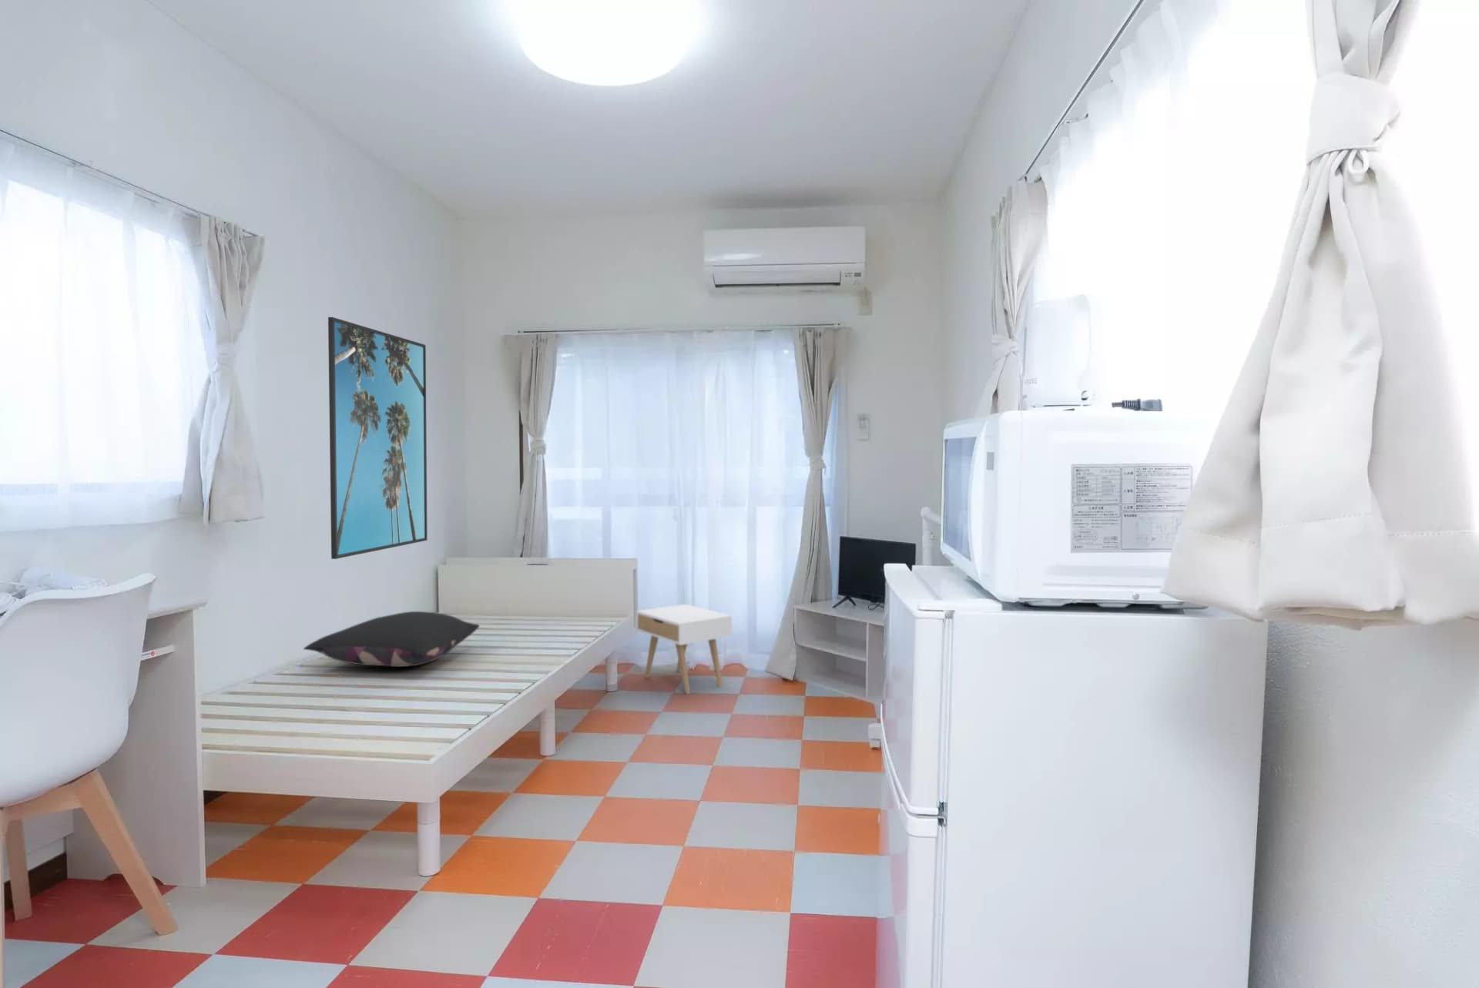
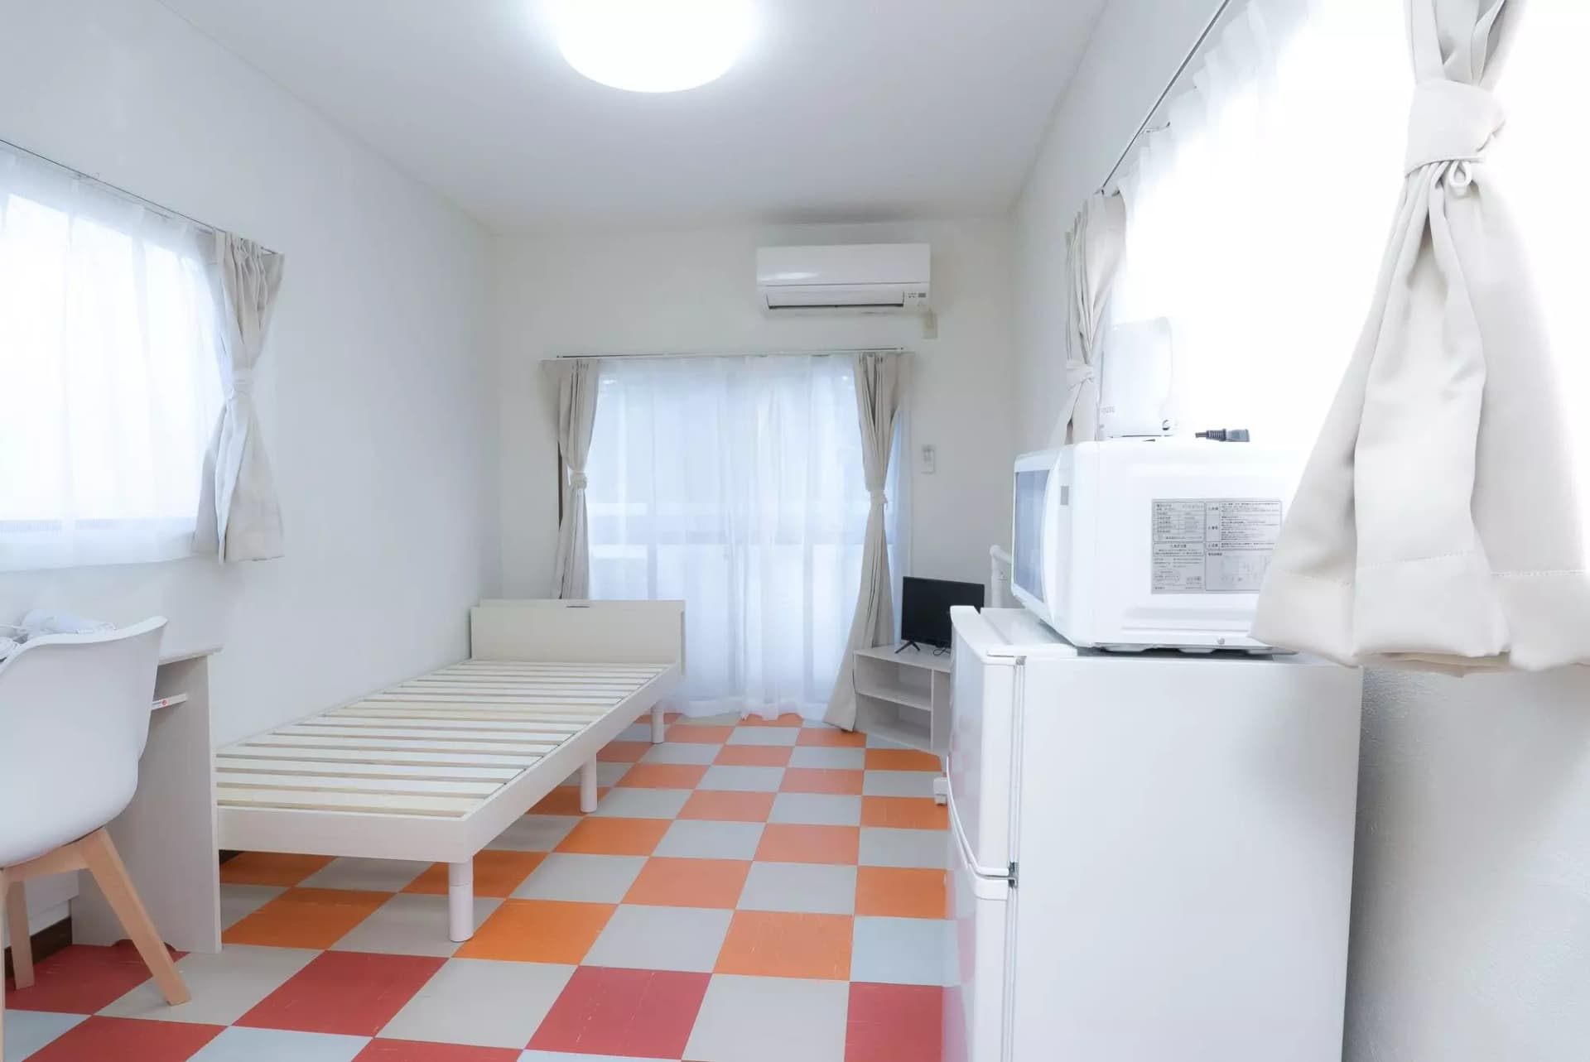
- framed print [328,316,428,560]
- nightstand [635,604,732,696]
- pillow [302,611,480,667]
